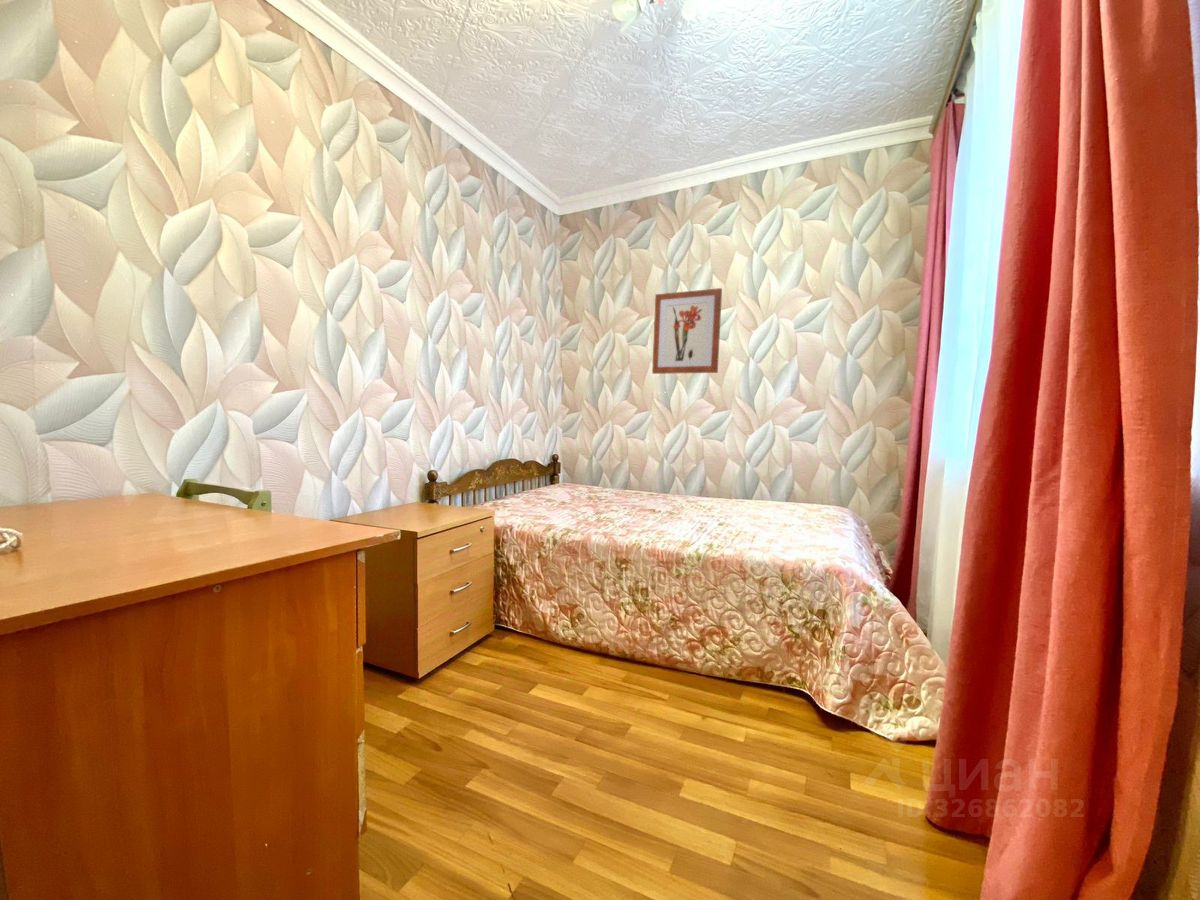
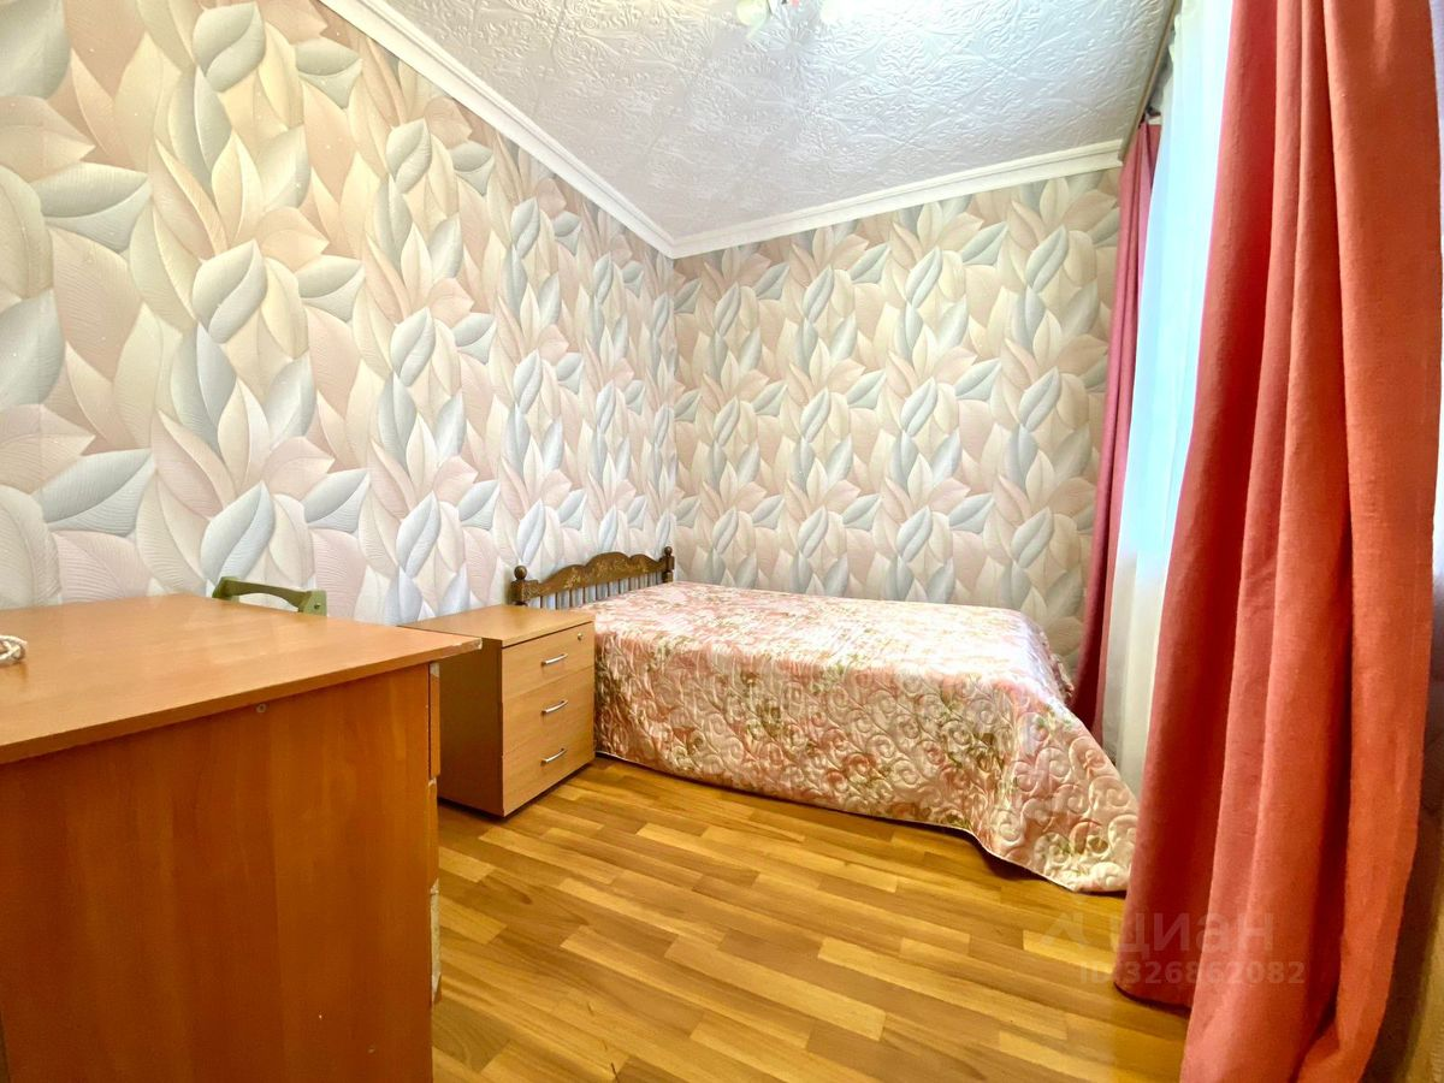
- wall art [651,287,723,375]
